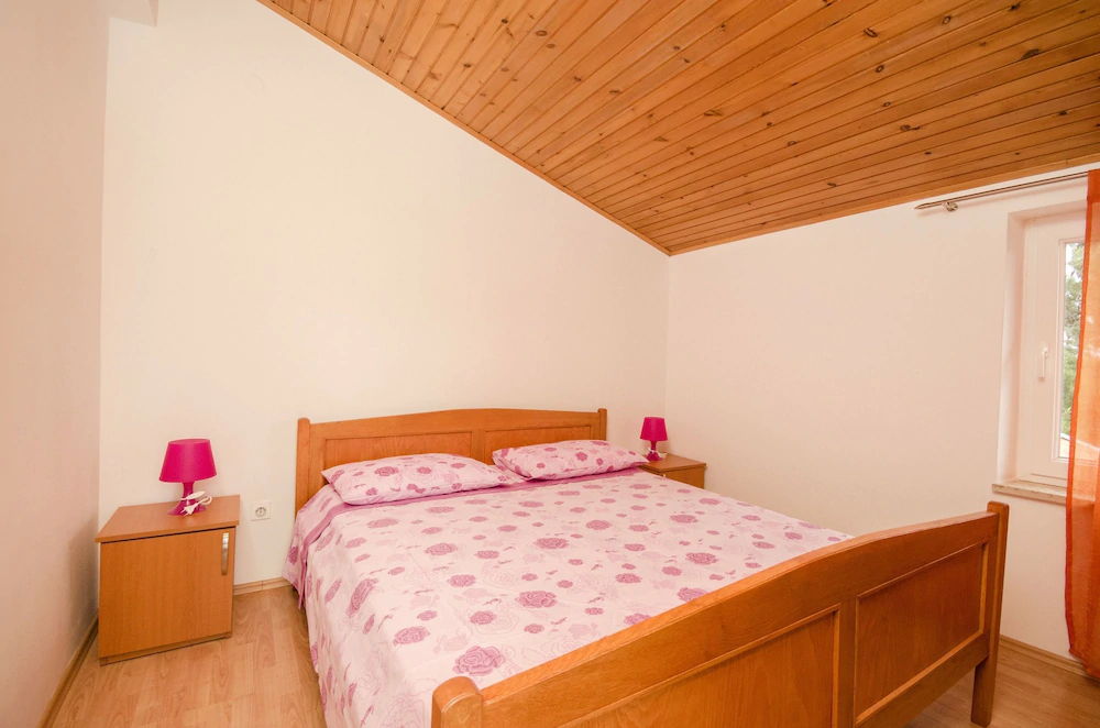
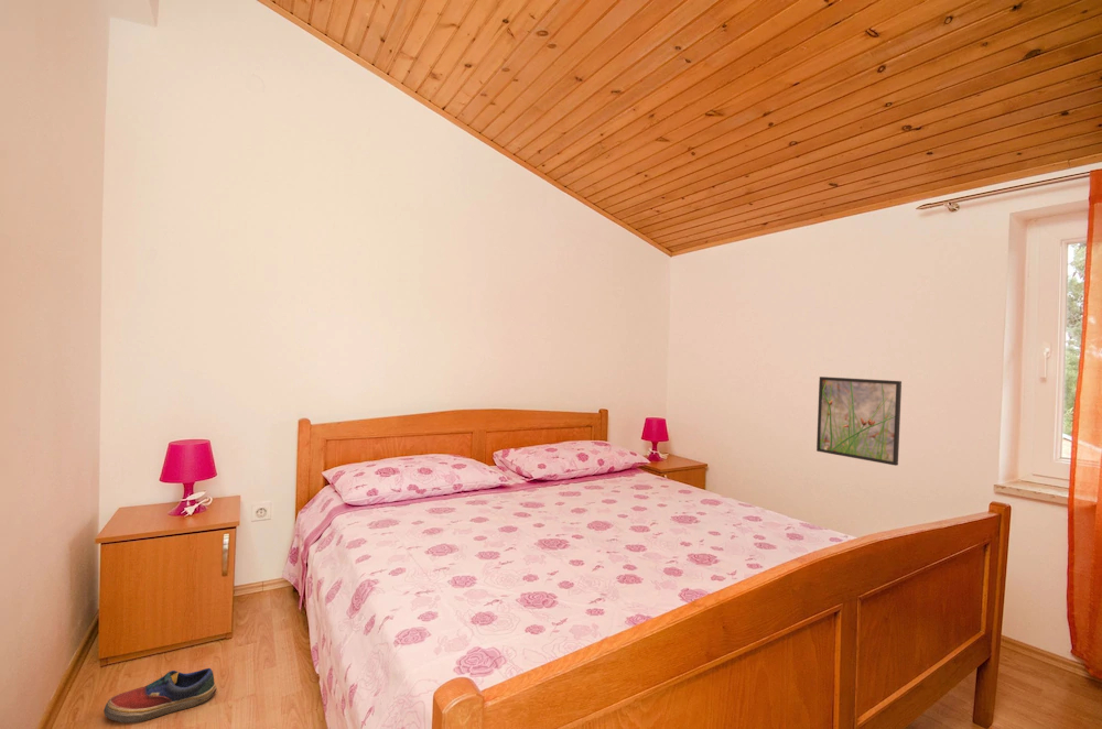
+ shoe [102,667,217,723]
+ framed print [815,376,903,467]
